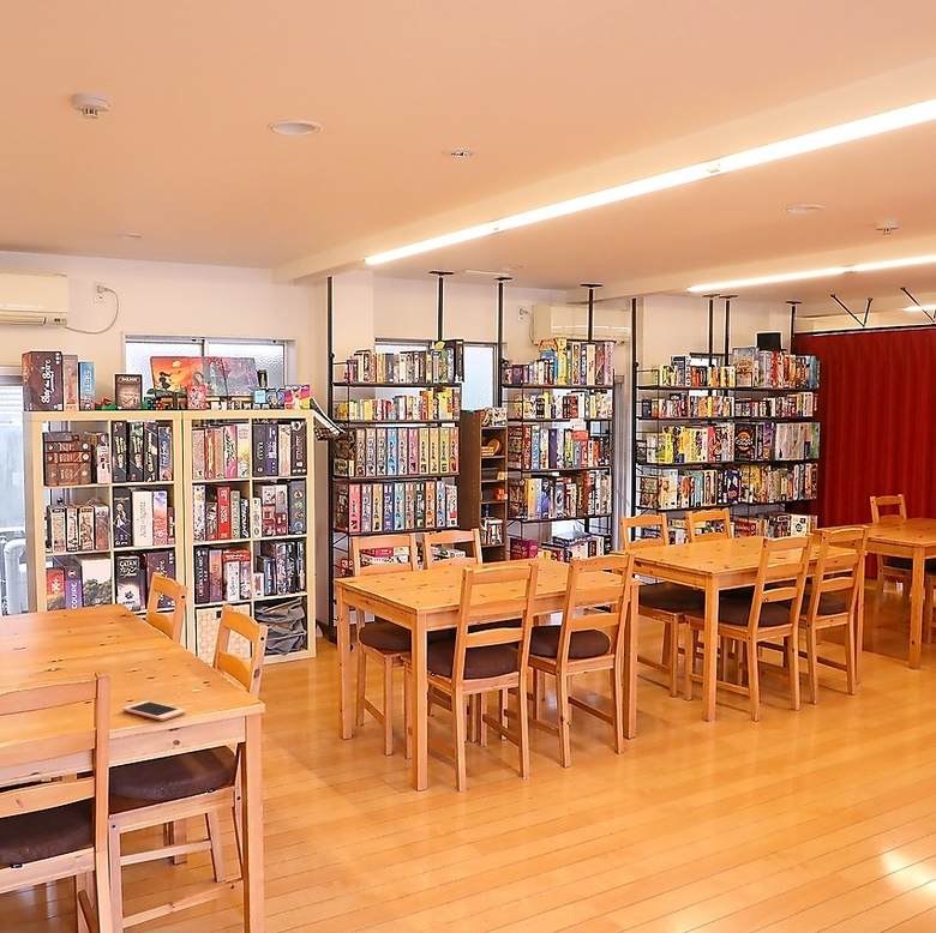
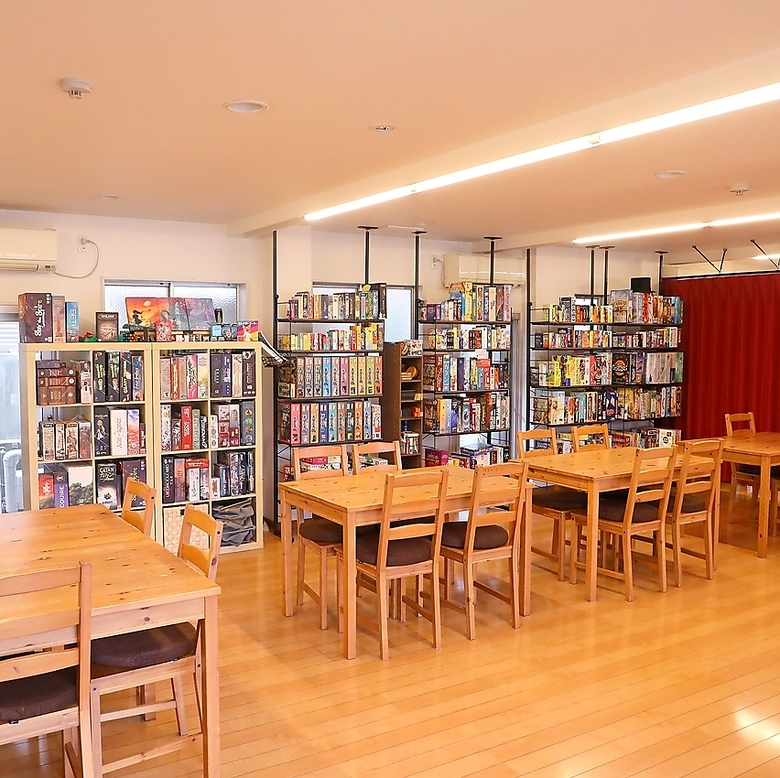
- cell phone [121,700,187,722]
